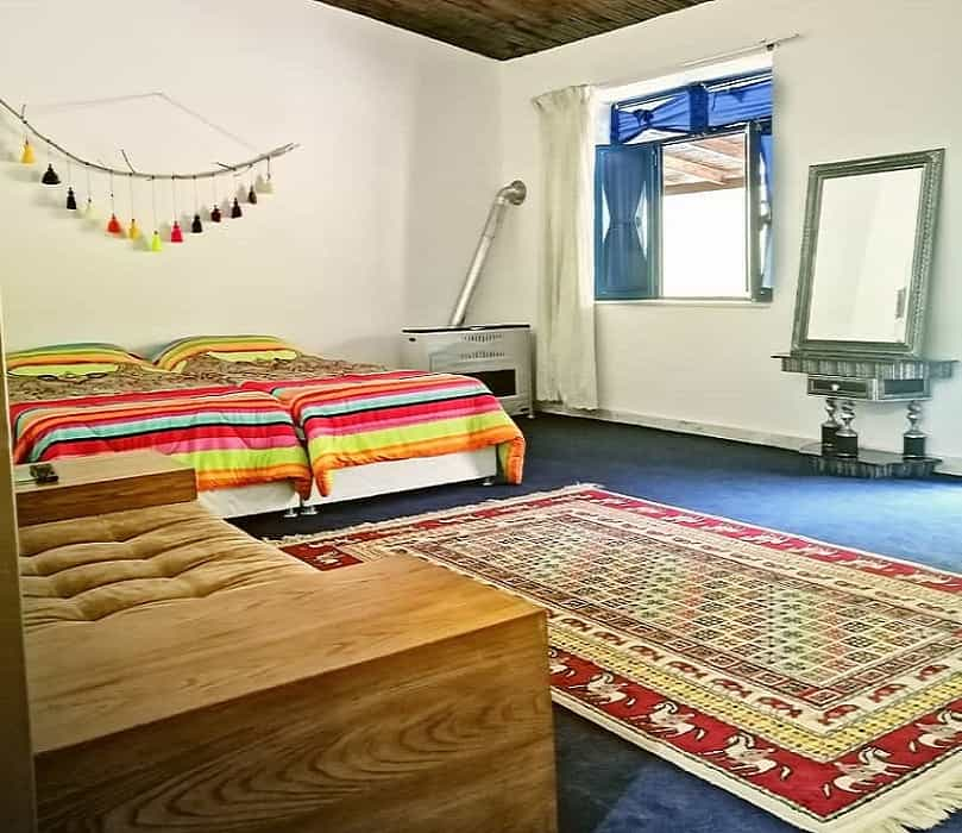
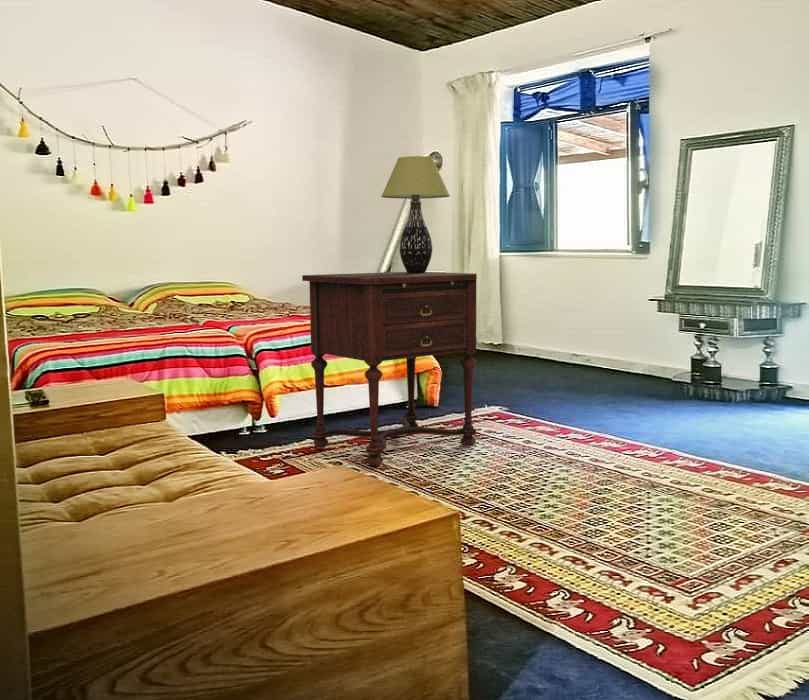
+ side table [301,271,478,467]
+ table lamp [380,155,451,274]
